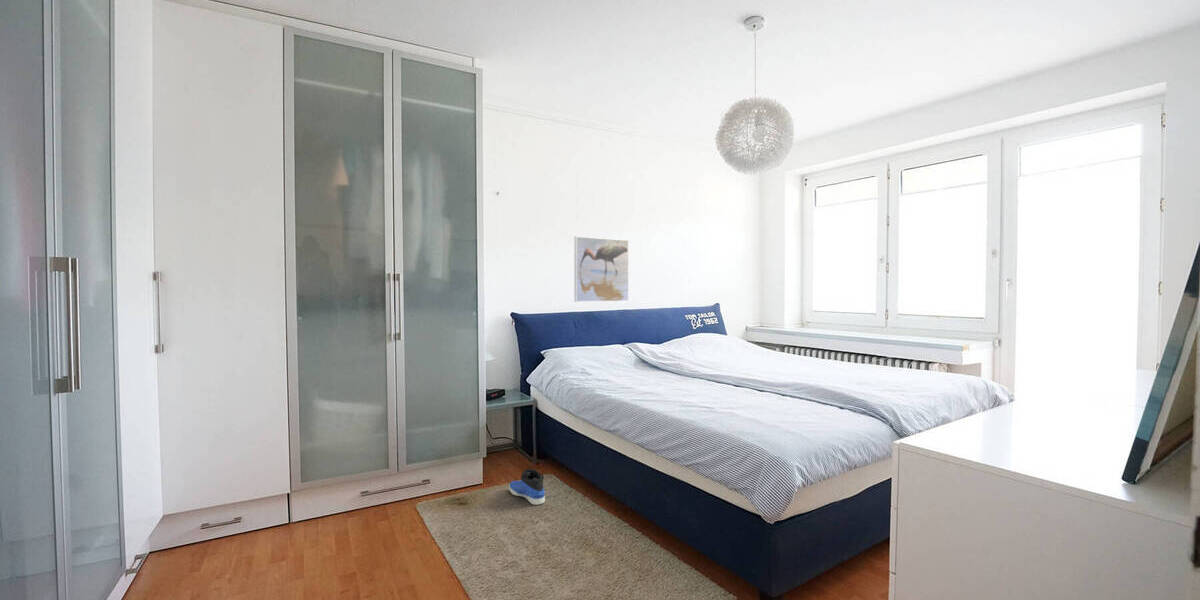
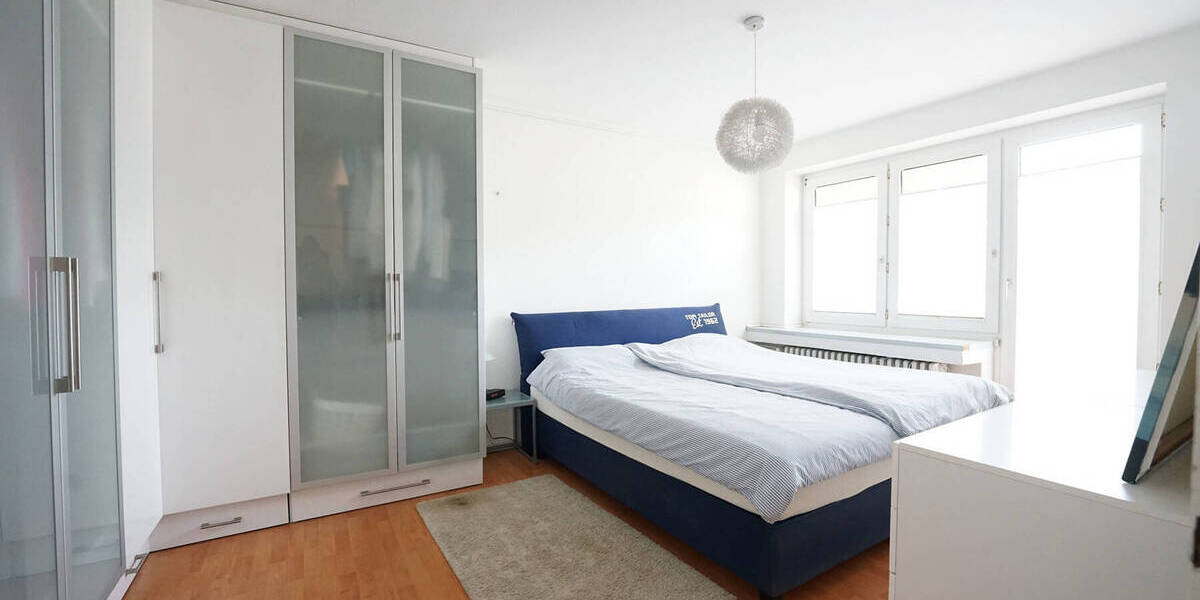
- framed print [573,236,630,303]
- sneaker [508,468,546,506]
